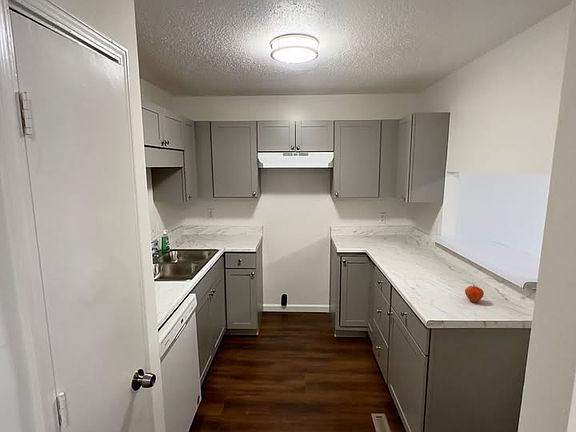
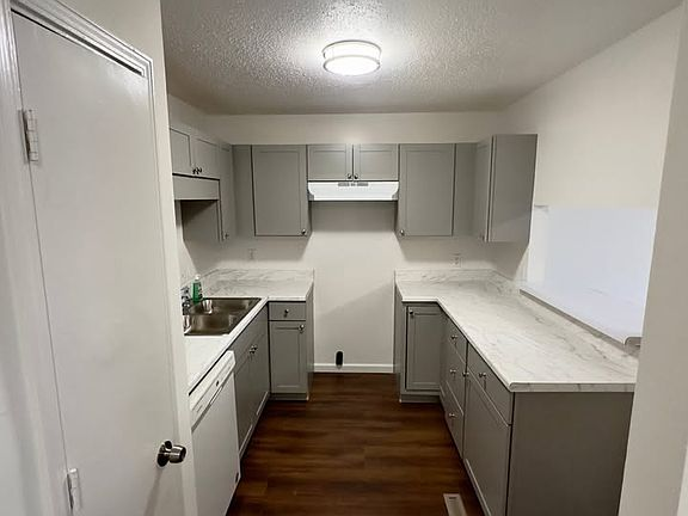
- fruit [464,284,485,303]
